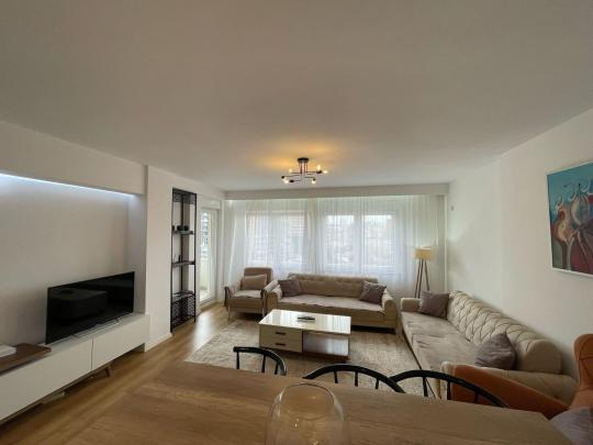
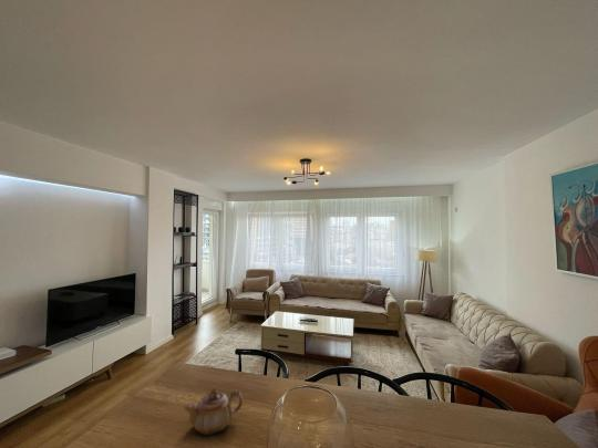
+ teapot [183,387,245,437]
